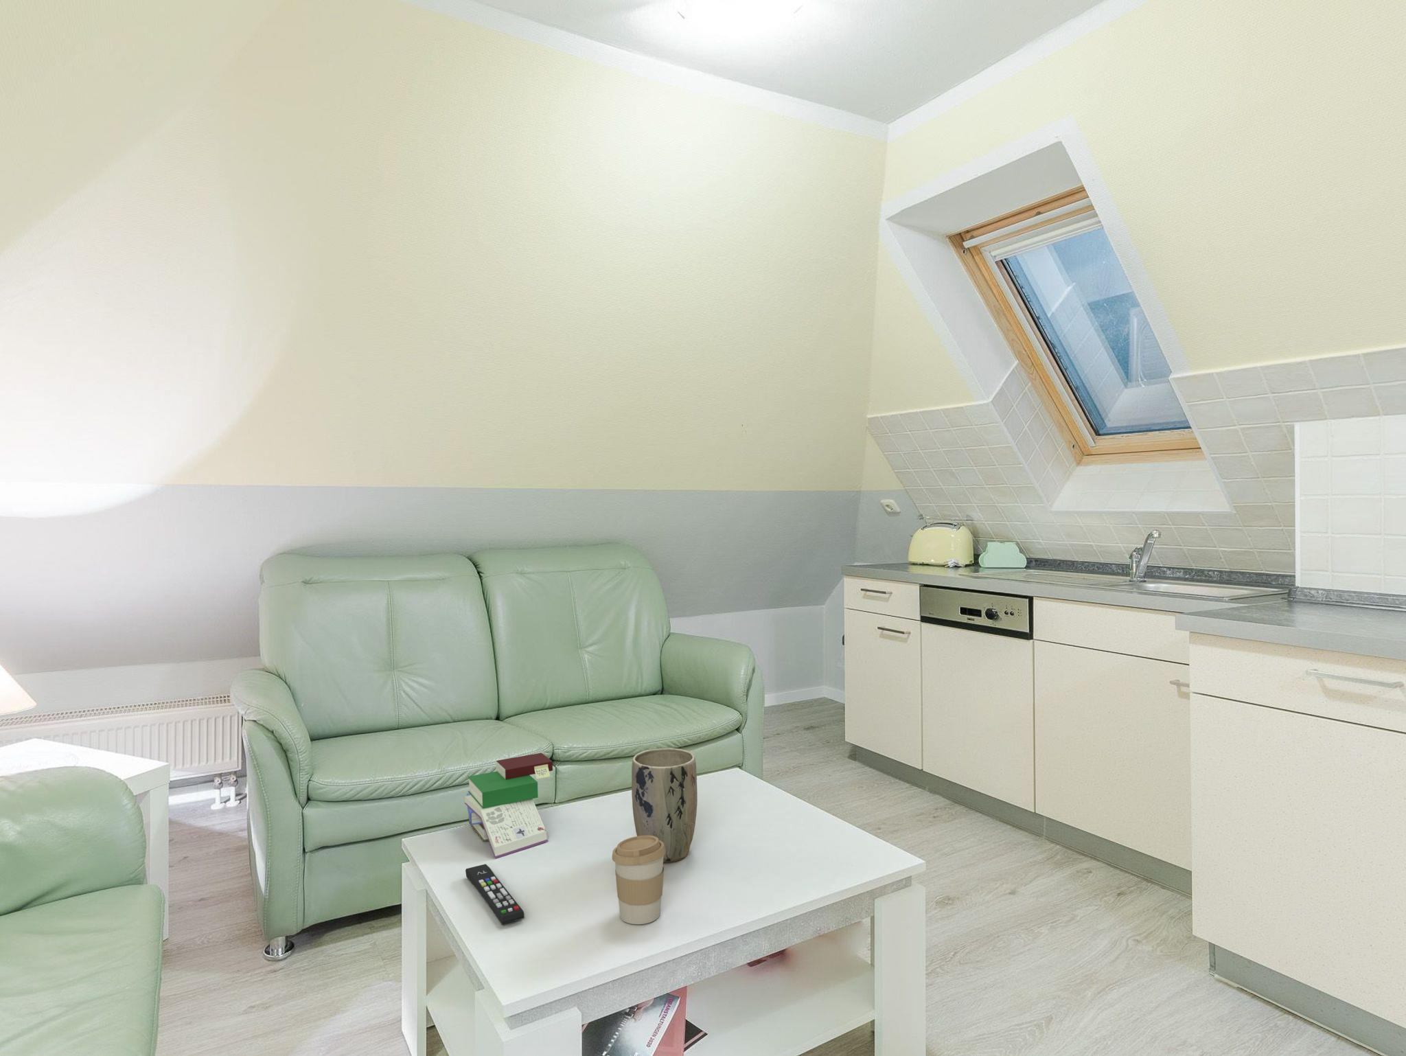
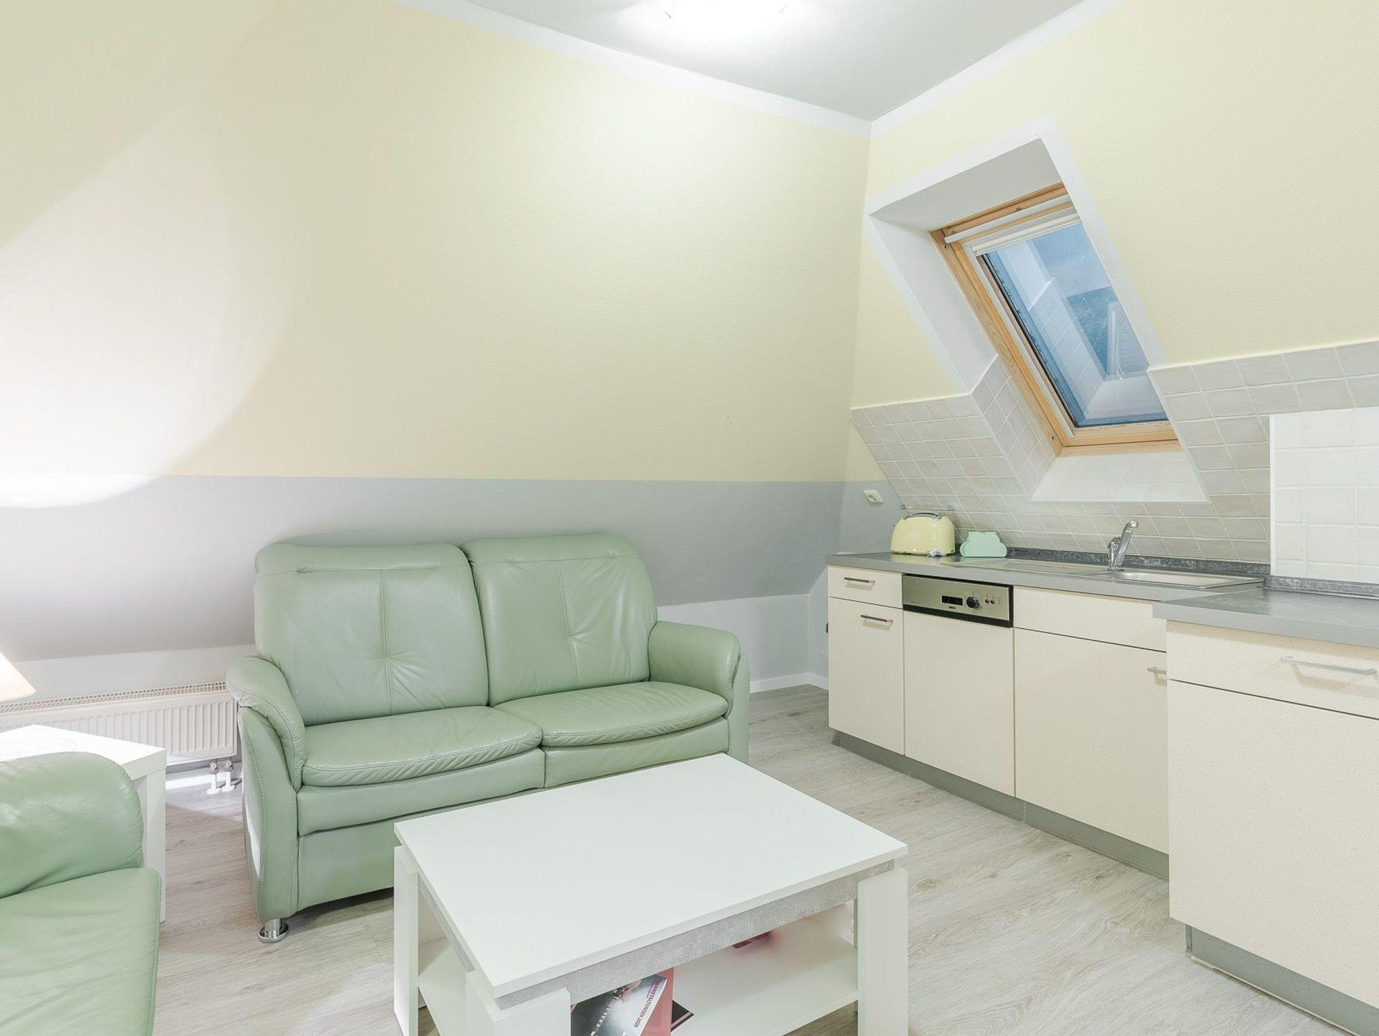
- book [465,752,553,859]
- remote control [465,864,526,925]
- plant pot [631,748,699,863]
- coffee cup [612,835,666,925]
